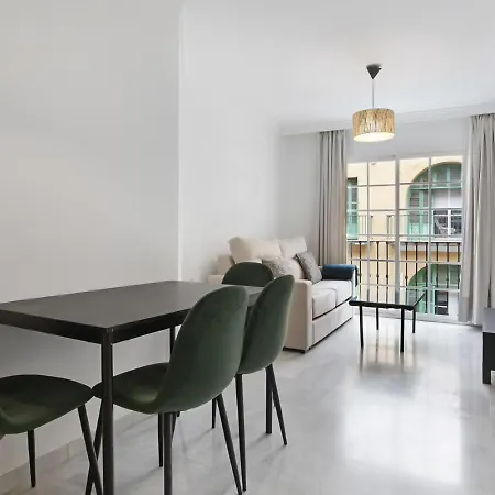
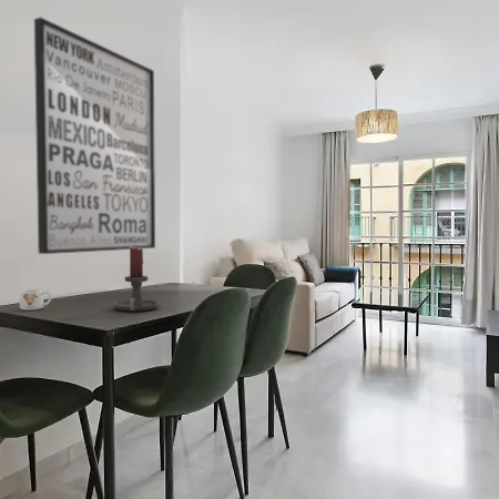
+ candle holder [113,247,160,313]
+ mug [19,288,52,312]
+ wall art [33,16,156,255]
